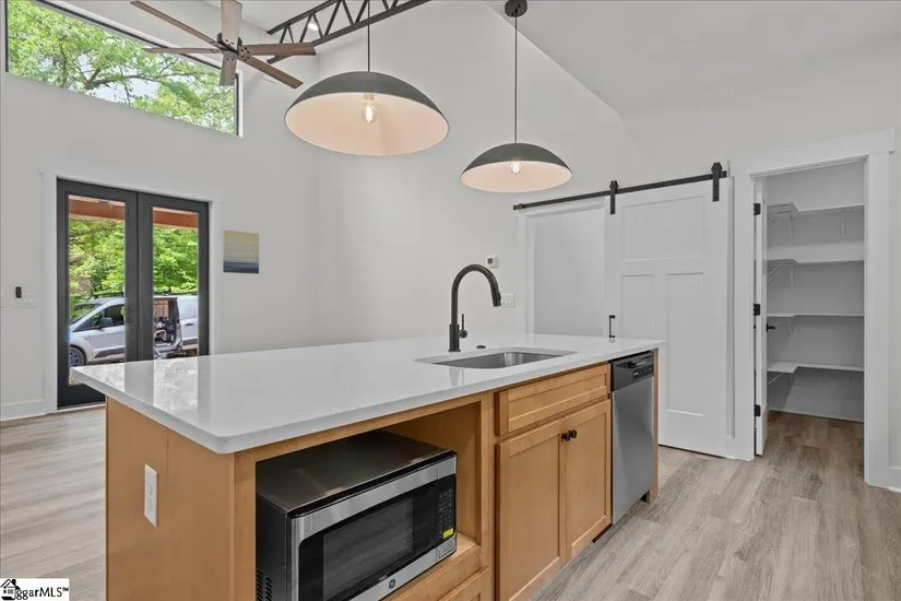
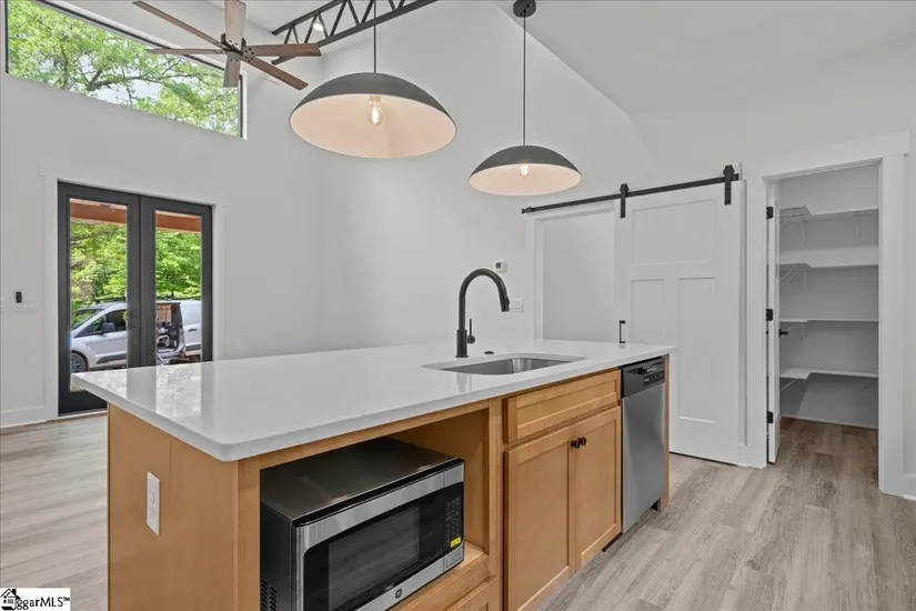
- wall art [222,228,260,275]
